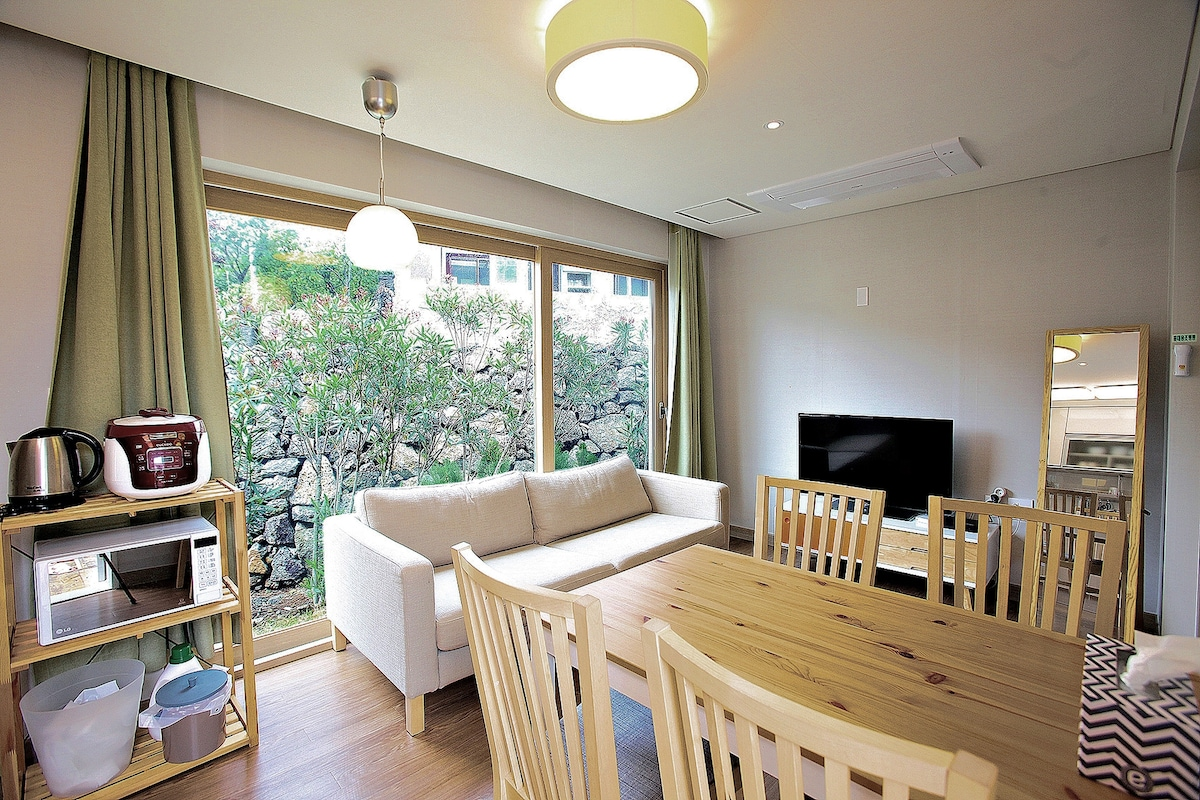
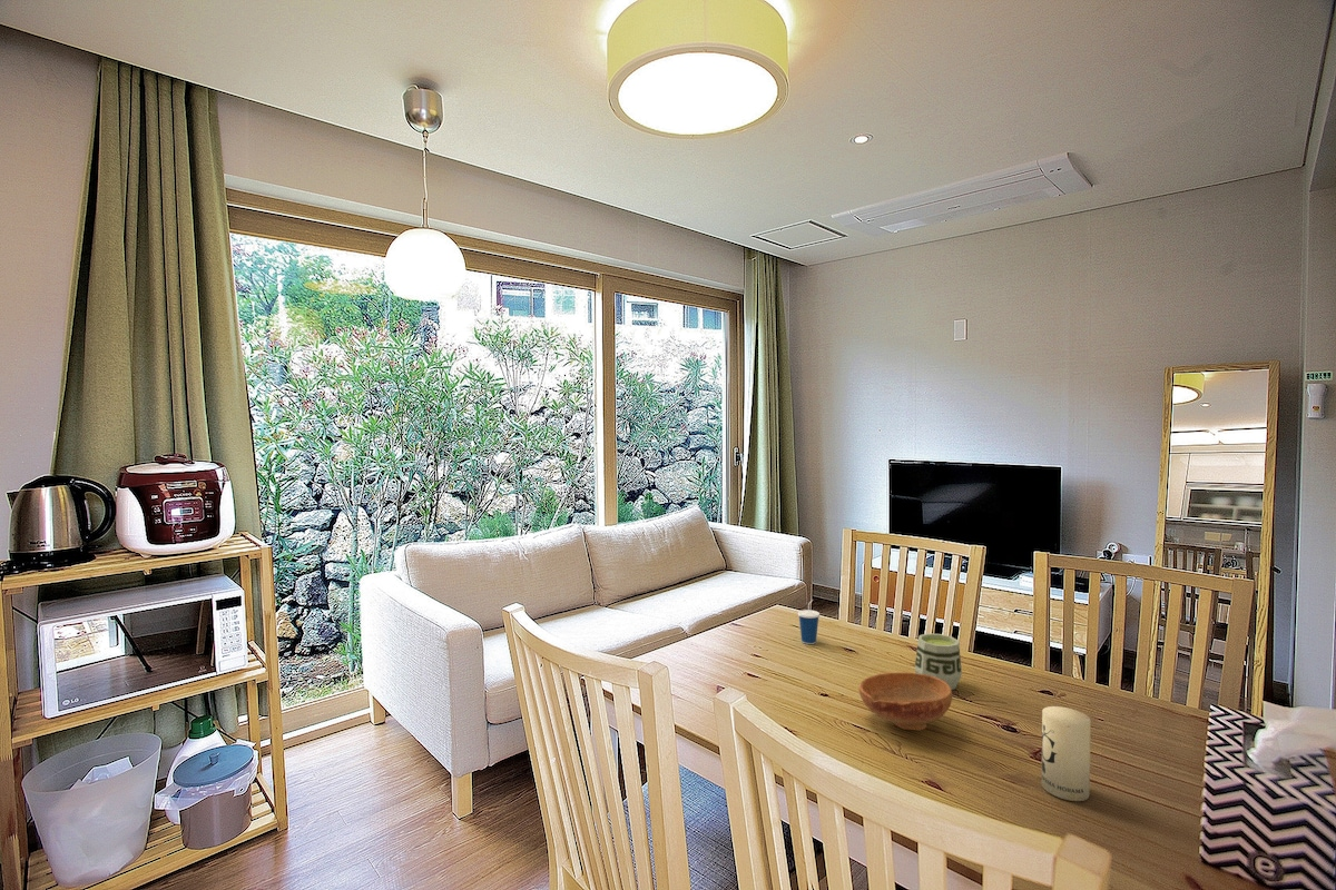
+ cup [797,599,821,645]
+ cup [914,632,963,691]
+ candle [1040,705,1092,802]
+ bowl [858,672,953,732]
